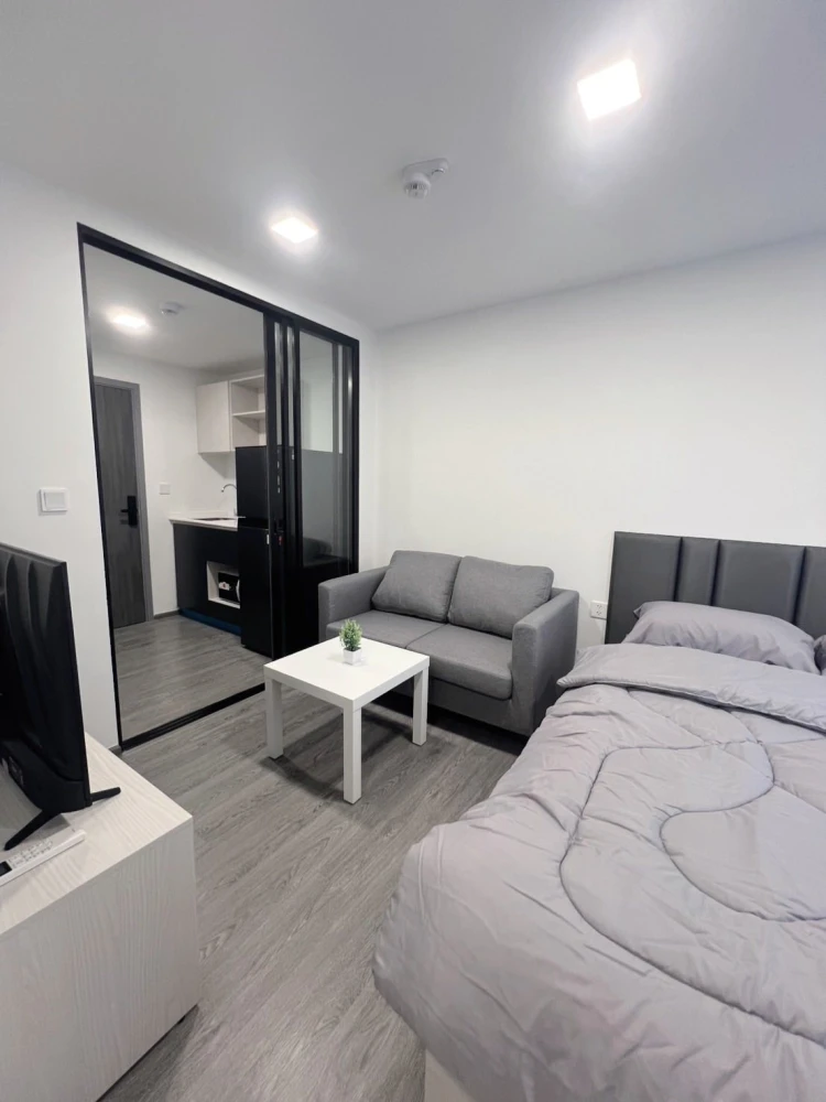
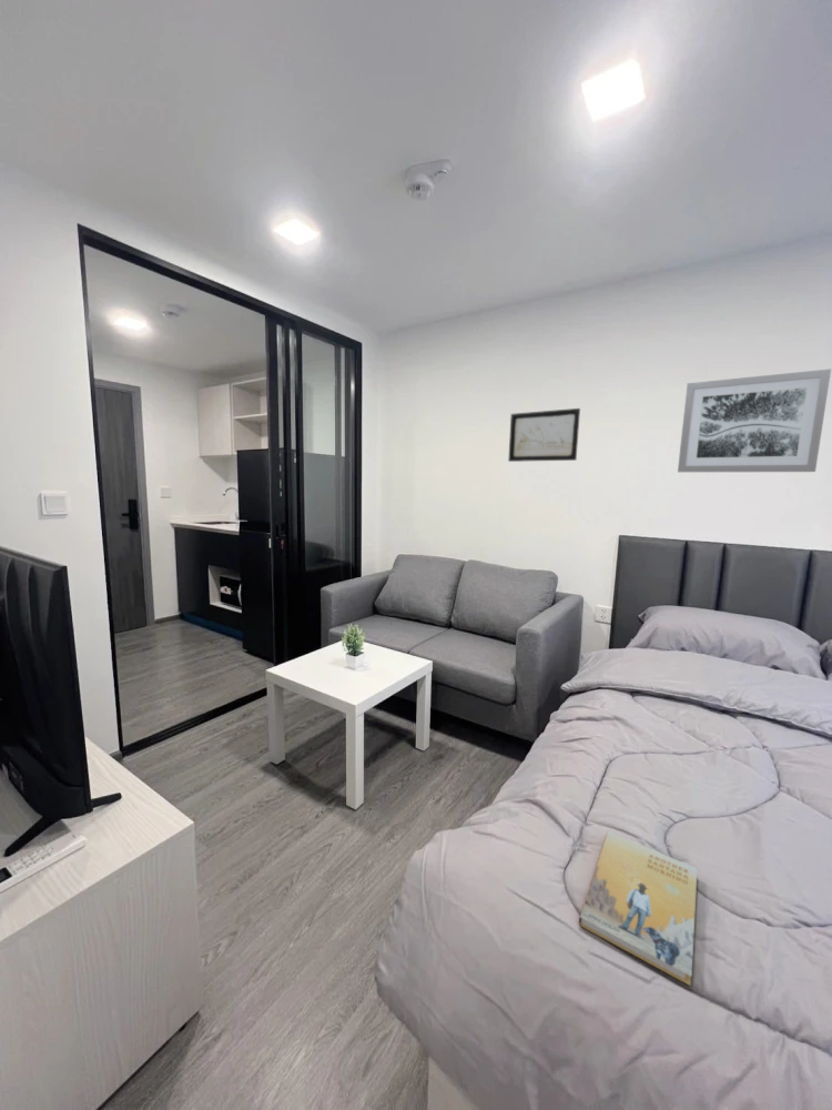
+ wall art [677,367,832,473]
+ book [578,830,698,987]
+ wall art [507,407,581,463]
